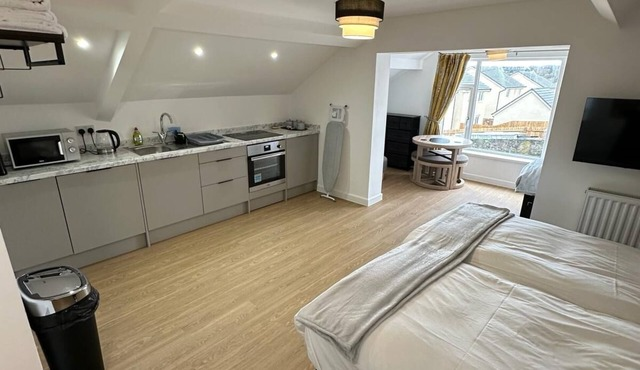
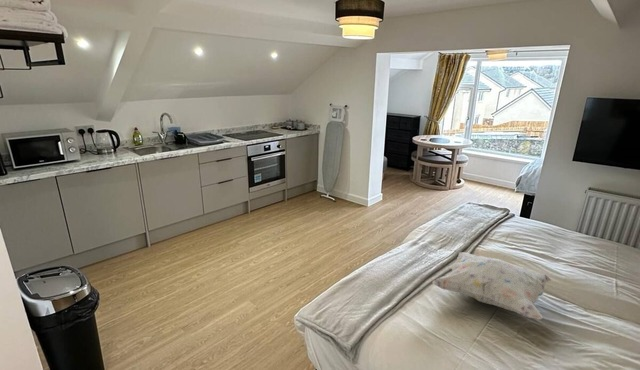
+ decorative pillow [432,251,553,320]
